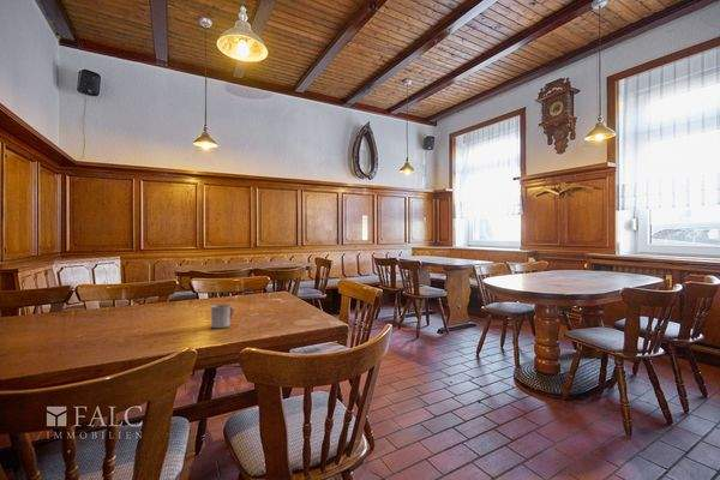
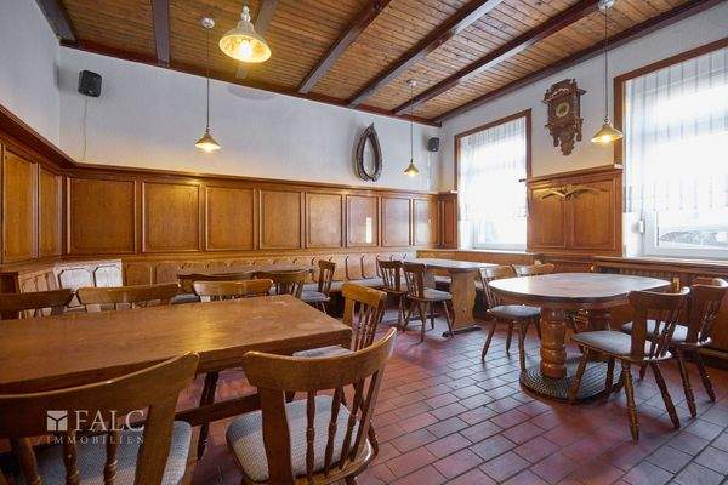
- cup [210,304,235,329]
